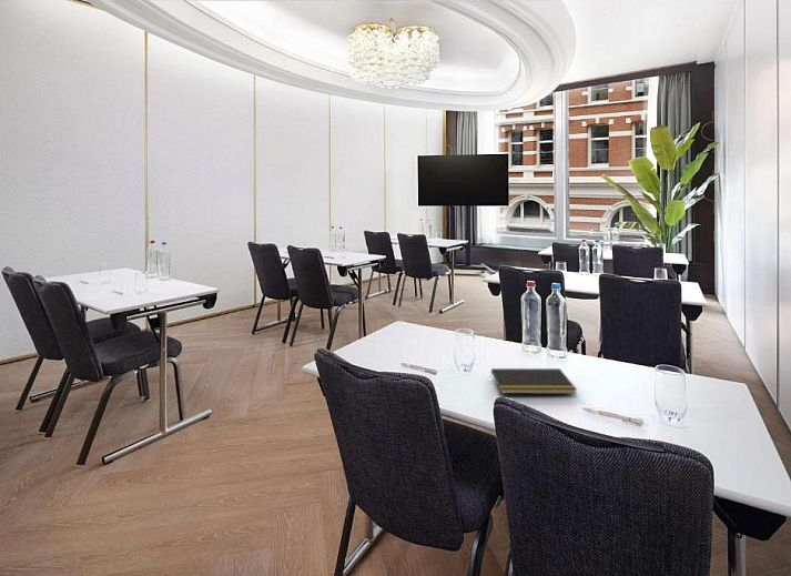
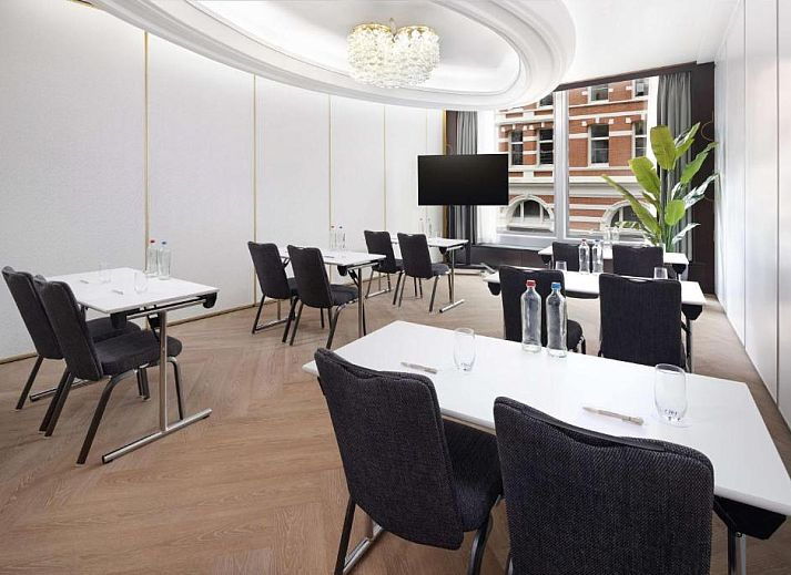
- notepad [489,367,578,395]
